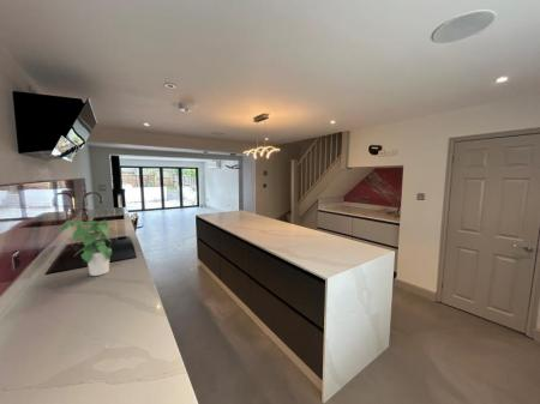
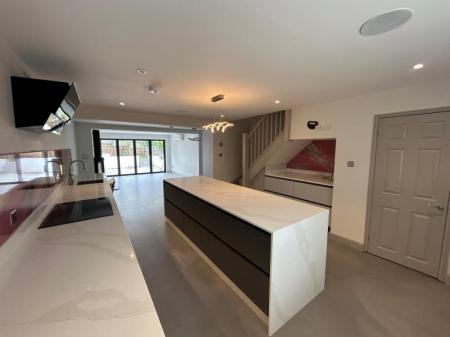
- potted plant [58,218,119,277]
